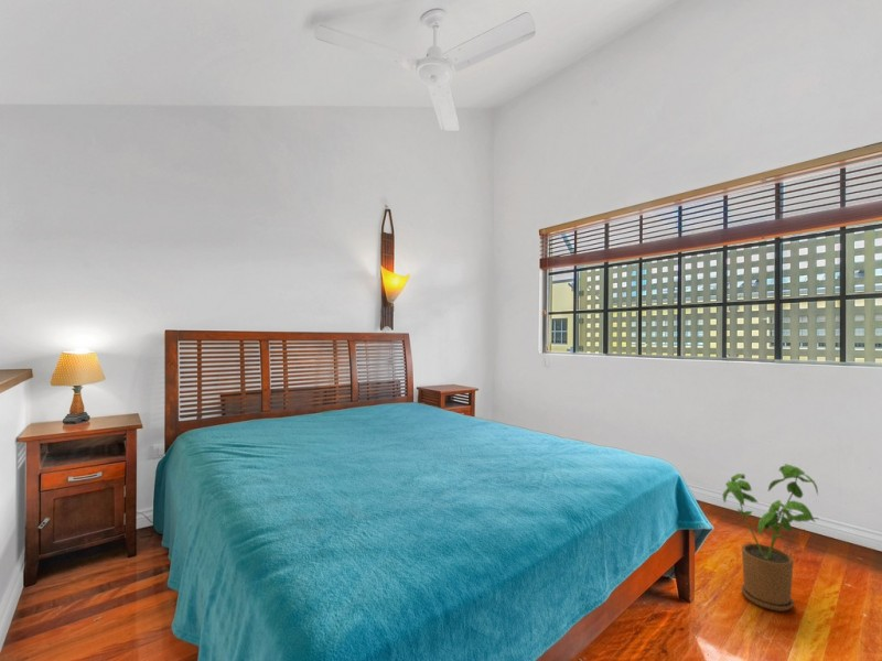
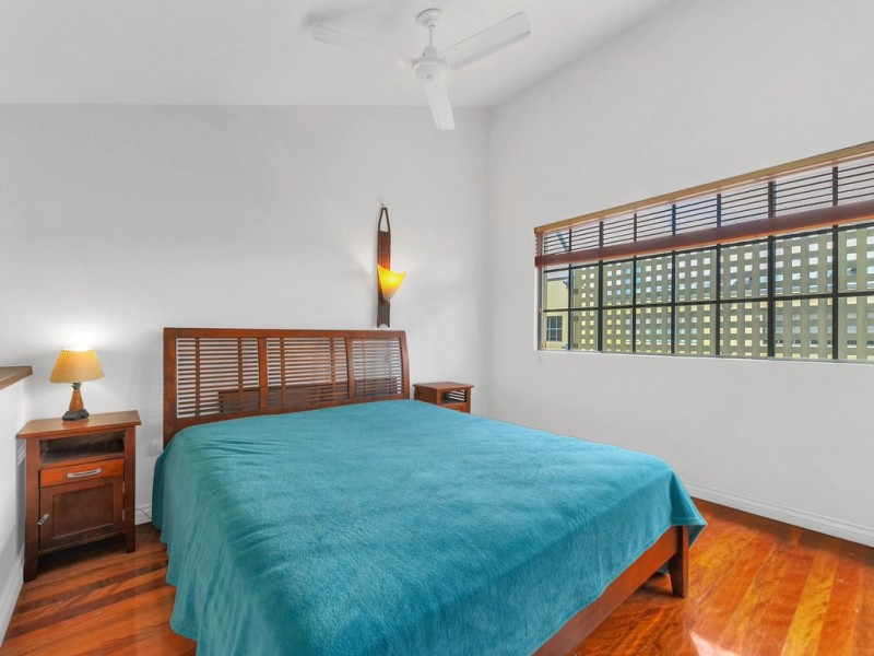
- house plant [721,463,820,613]
